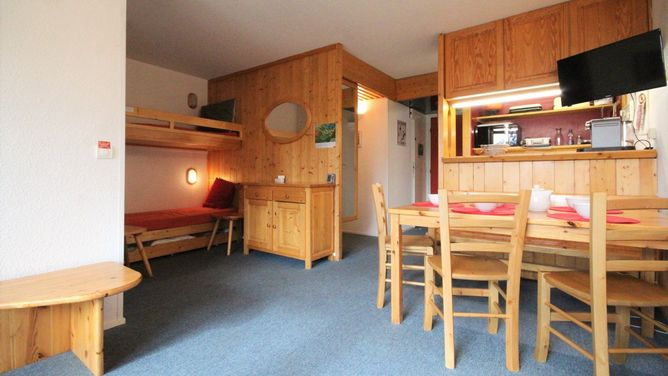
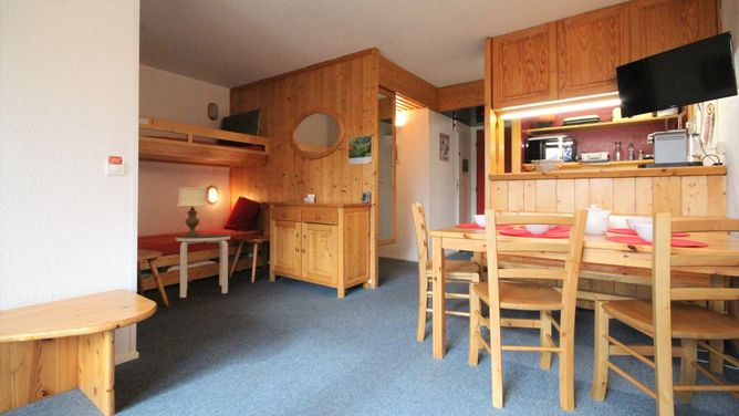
+ side table [175,233,231,299]
+ table lamp [176,186,208,237]
